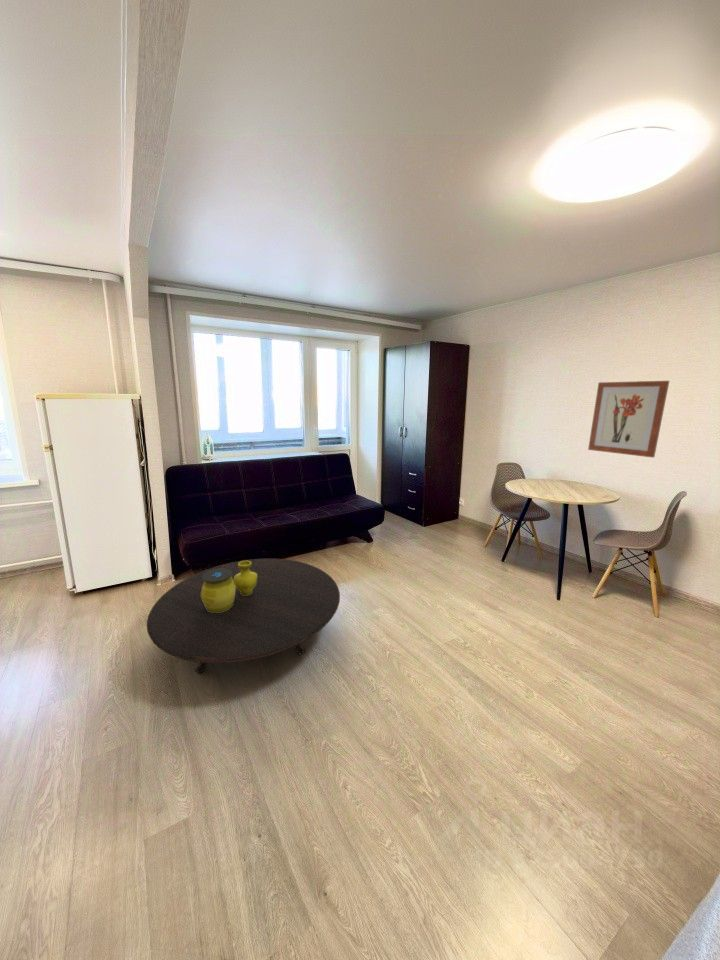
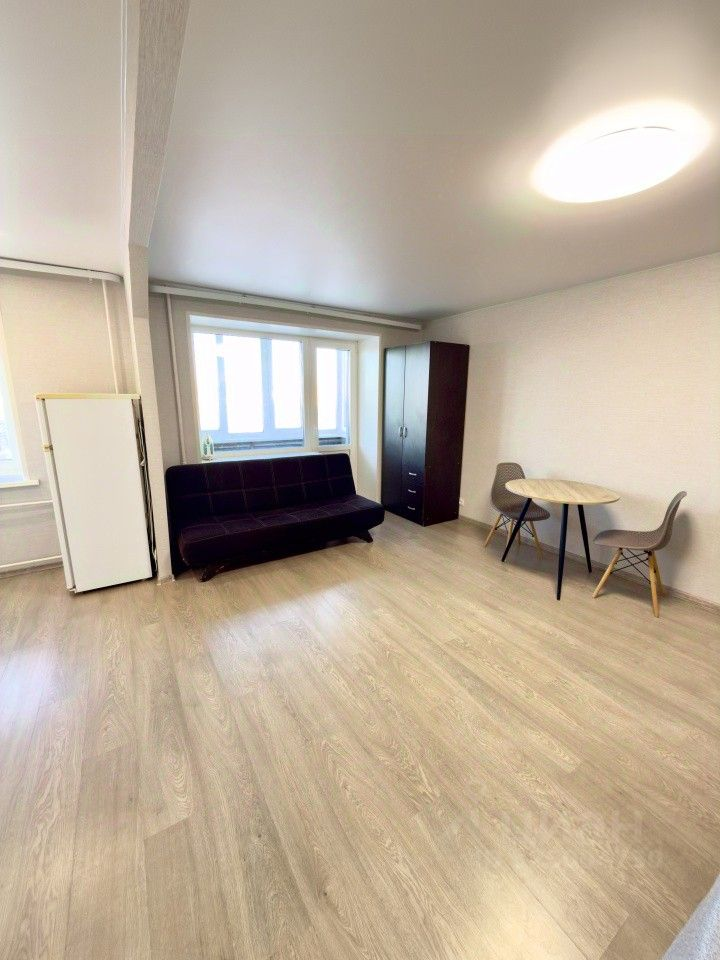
- table [146,558,341,674]
- decorative vase [201,559,257,612]
- wall art [587,380,670,459]
